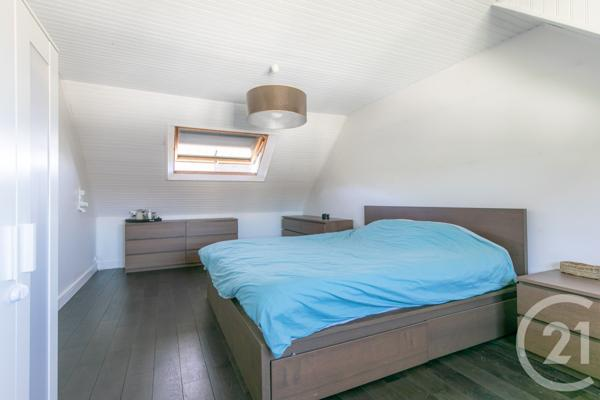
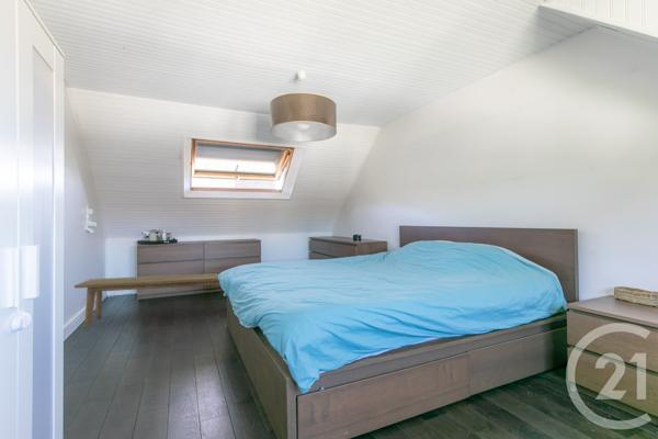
+ bench [73,272,220,328]
